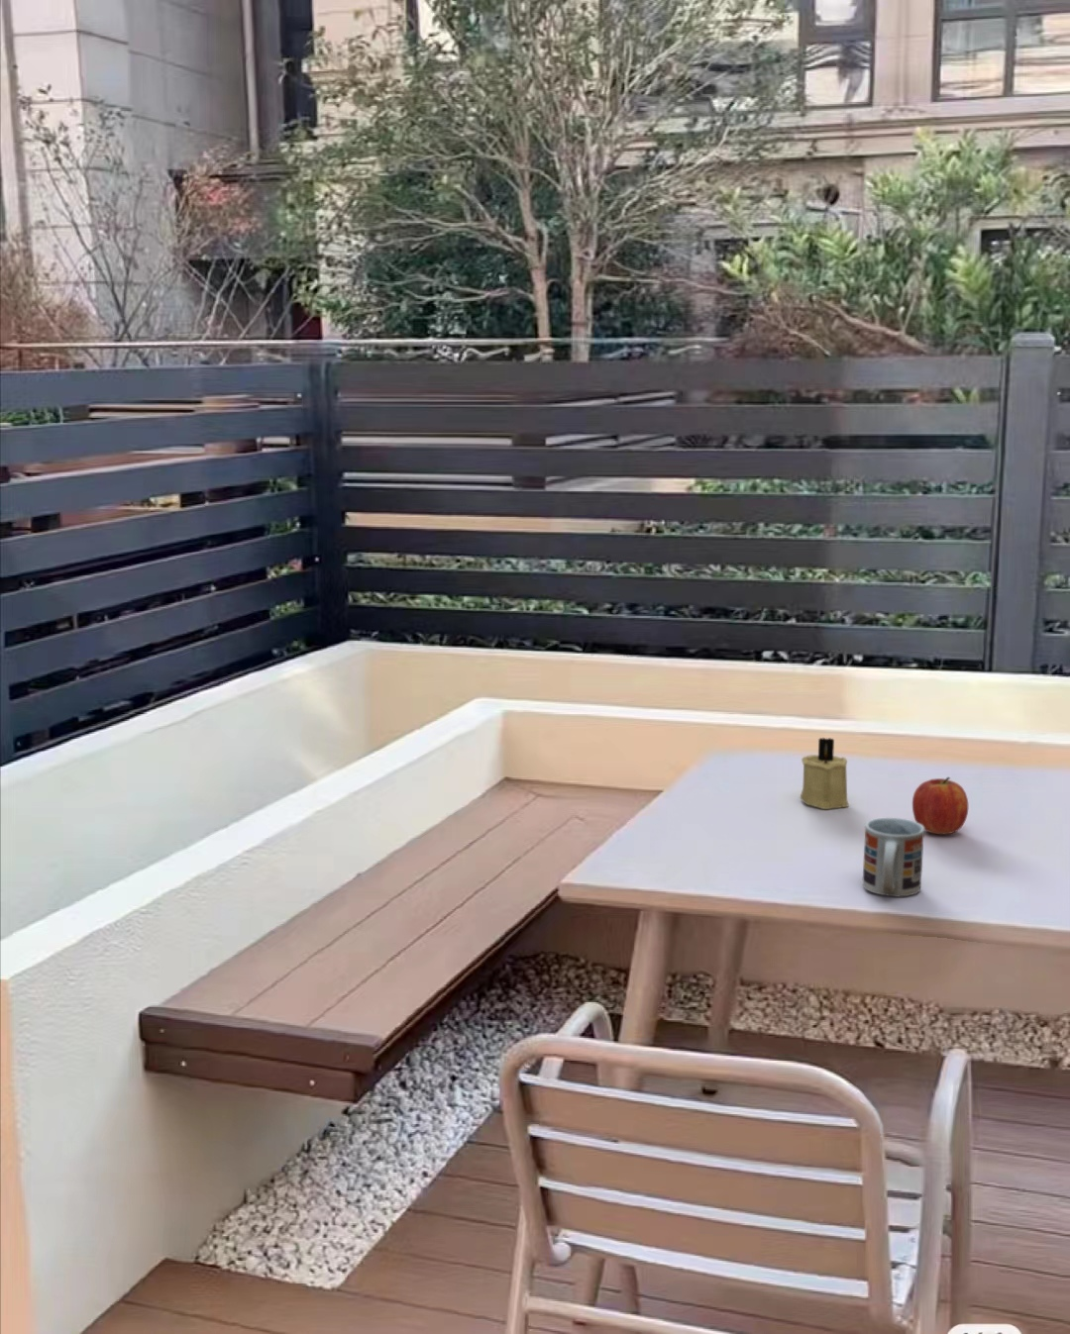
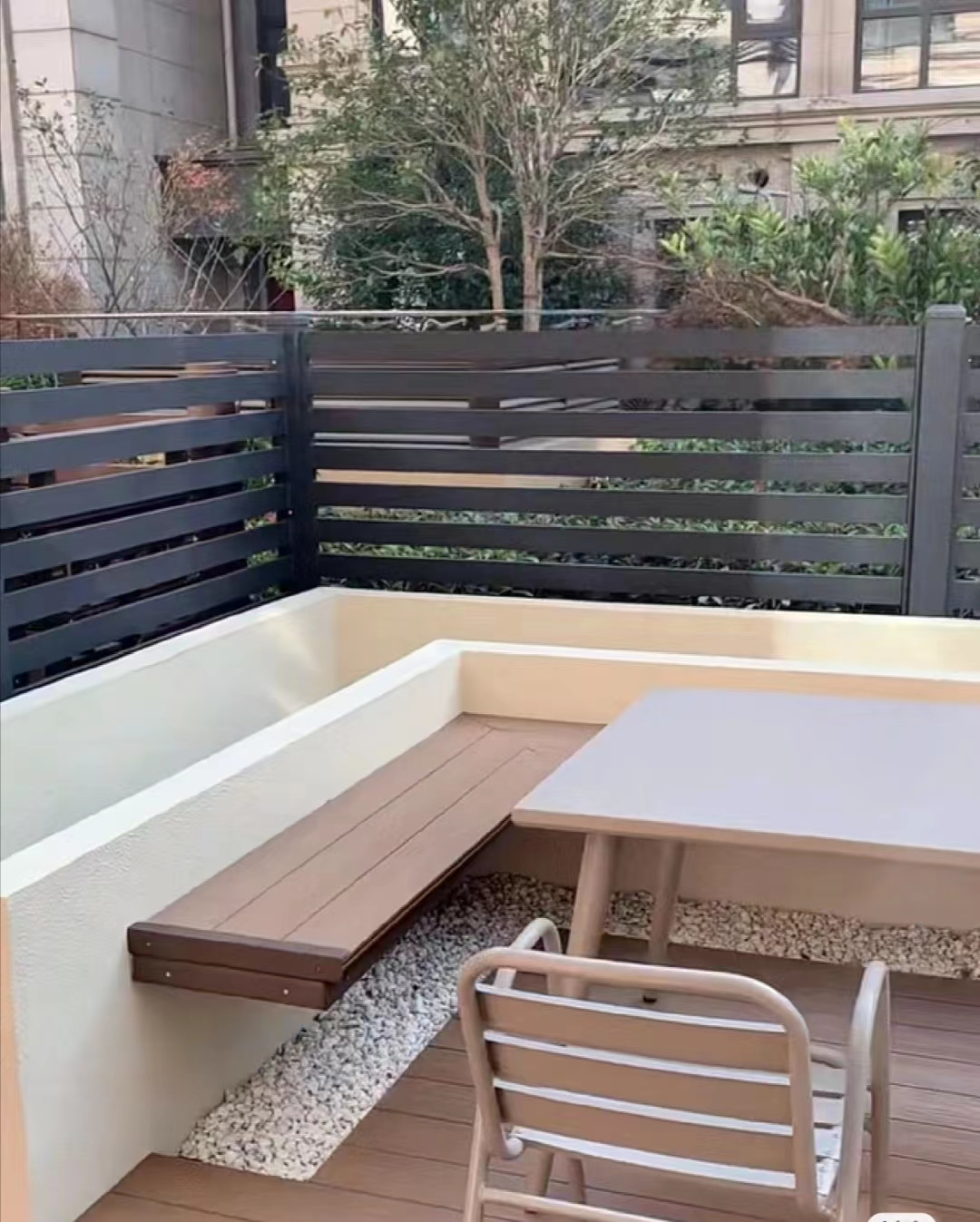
- candle [799,737,851,810]
- cup [861,817,926,898]
- fruit [912,776,968,835]
